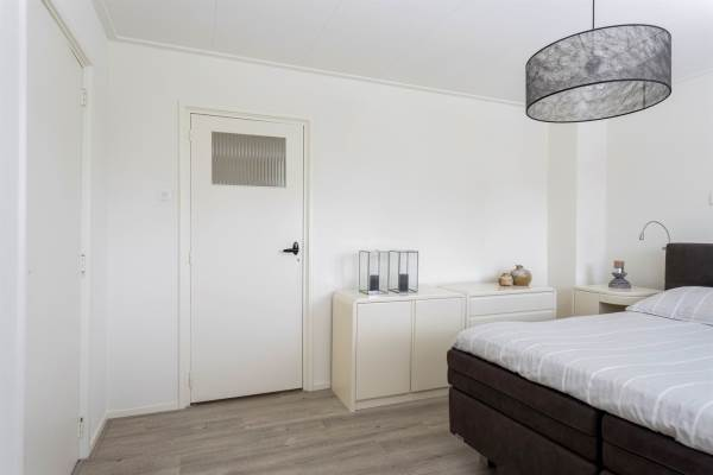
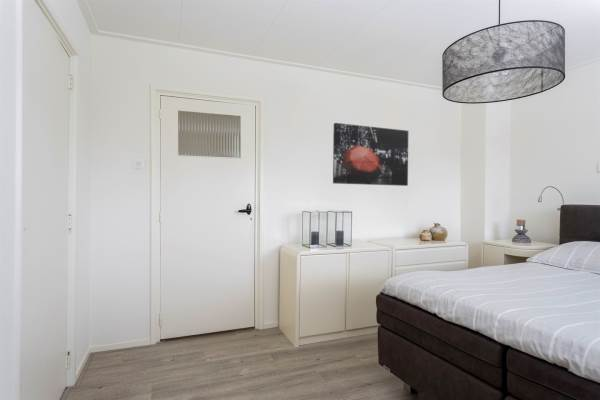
+ wall art [332,122,409,187]
